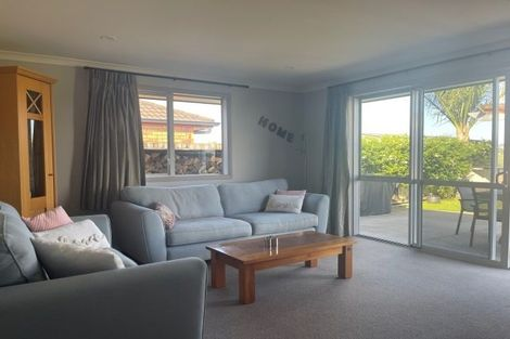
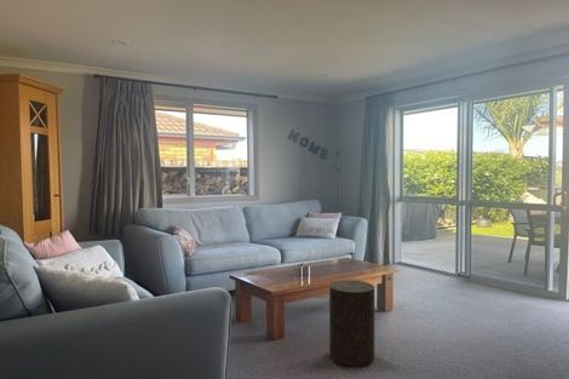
+ stool [328,280,375,368]
